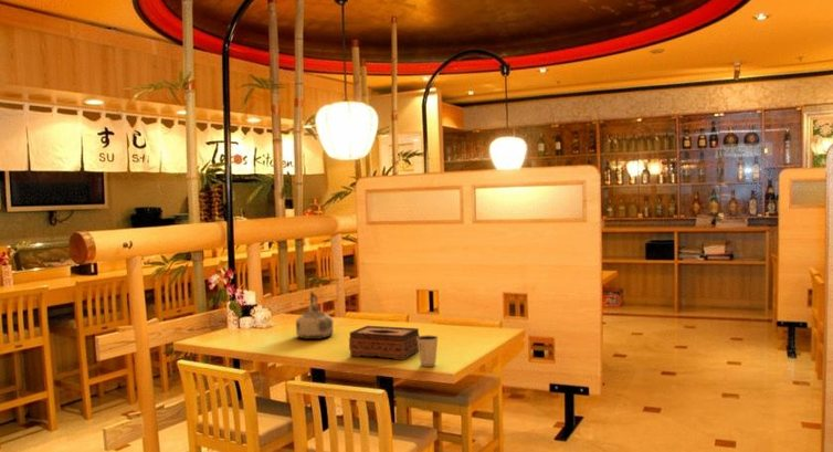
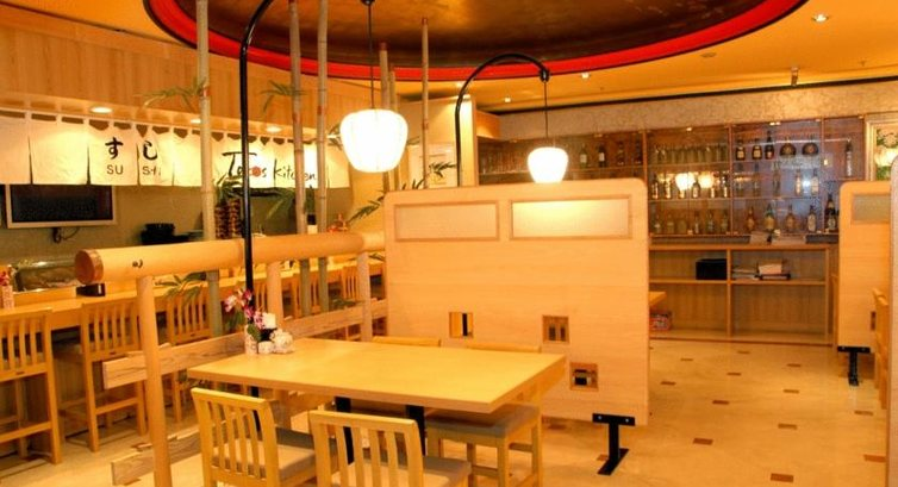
- dixie cup [416,334,440,367]
- tissue box [348,325,421,361]
- kettle [295,291,335,340]
